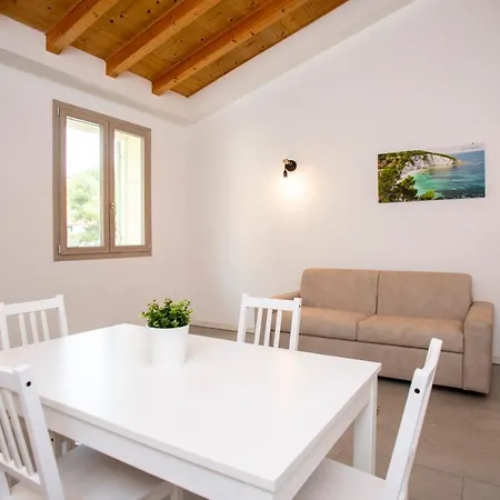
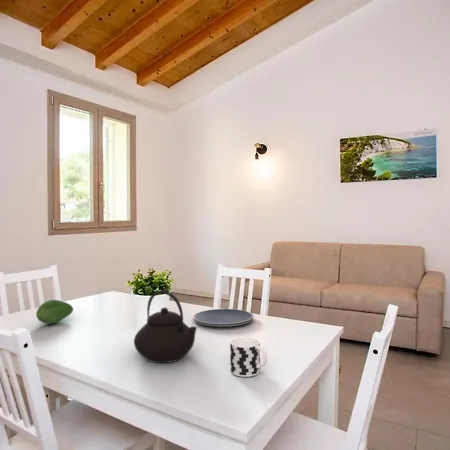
+ plate [193,308,255,327]
+ teapot [133,289,198,364]
+ cup [229,336,268,378]
+ fruit [35,299,74,325]
